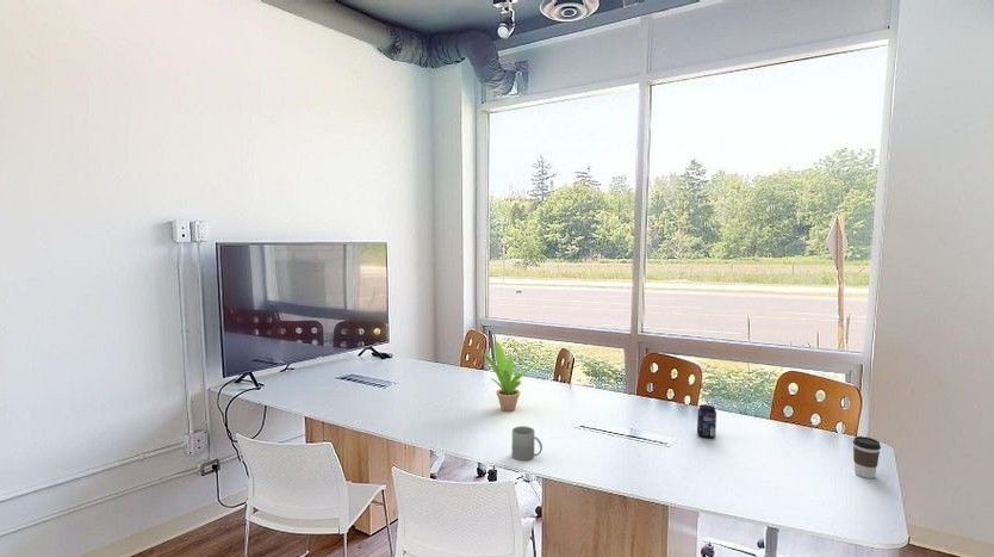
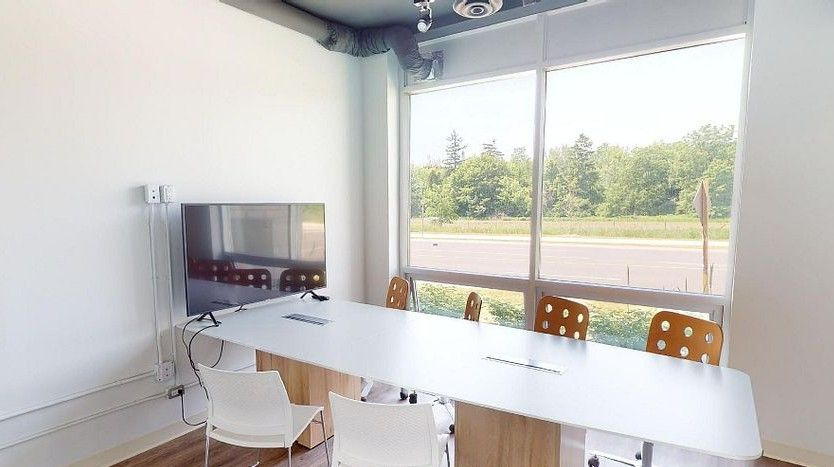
- coffee cup [852,435,882,479]
- mug [511,425,543,462]
- beverage can [696,403,717,439]
- potted plant [479,340,539,413]
